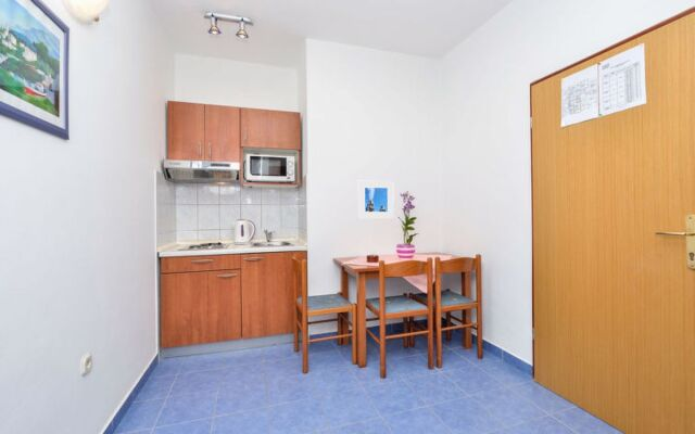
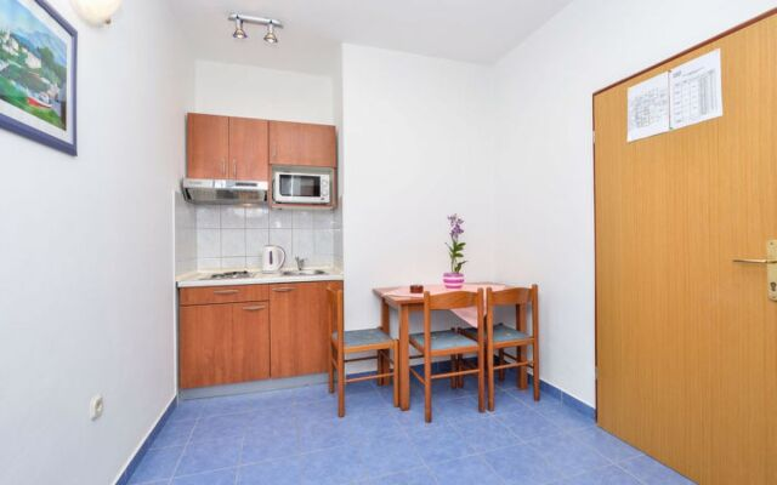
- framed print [357,180,395,219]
